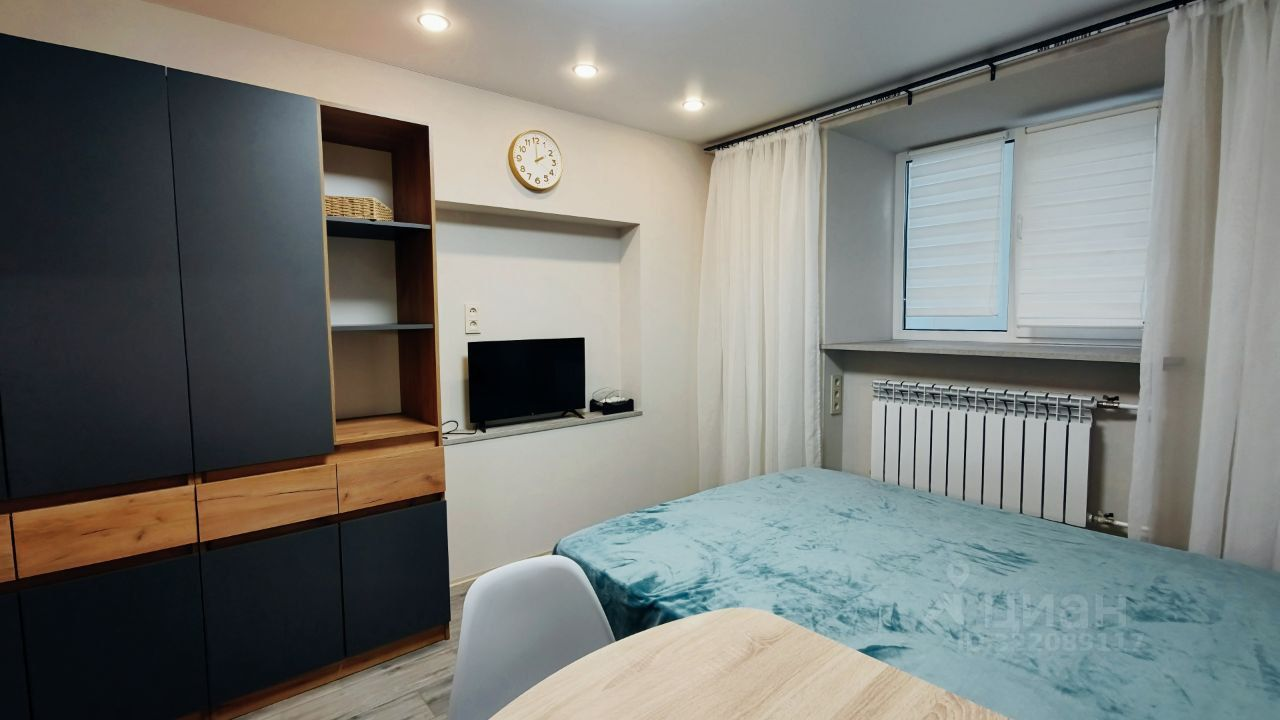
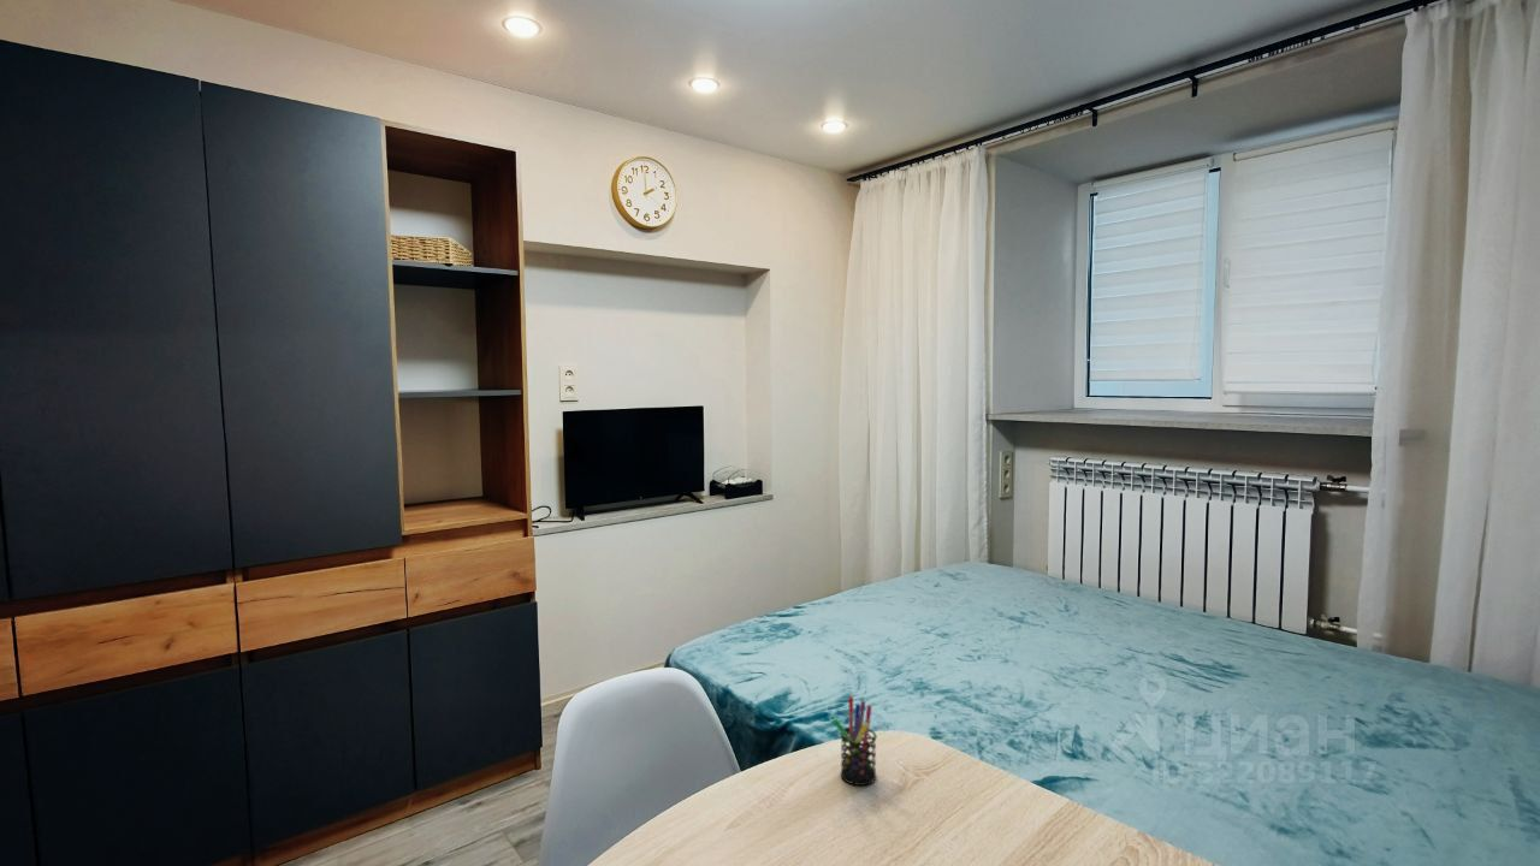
+ pen holder [831,695,878,787]
